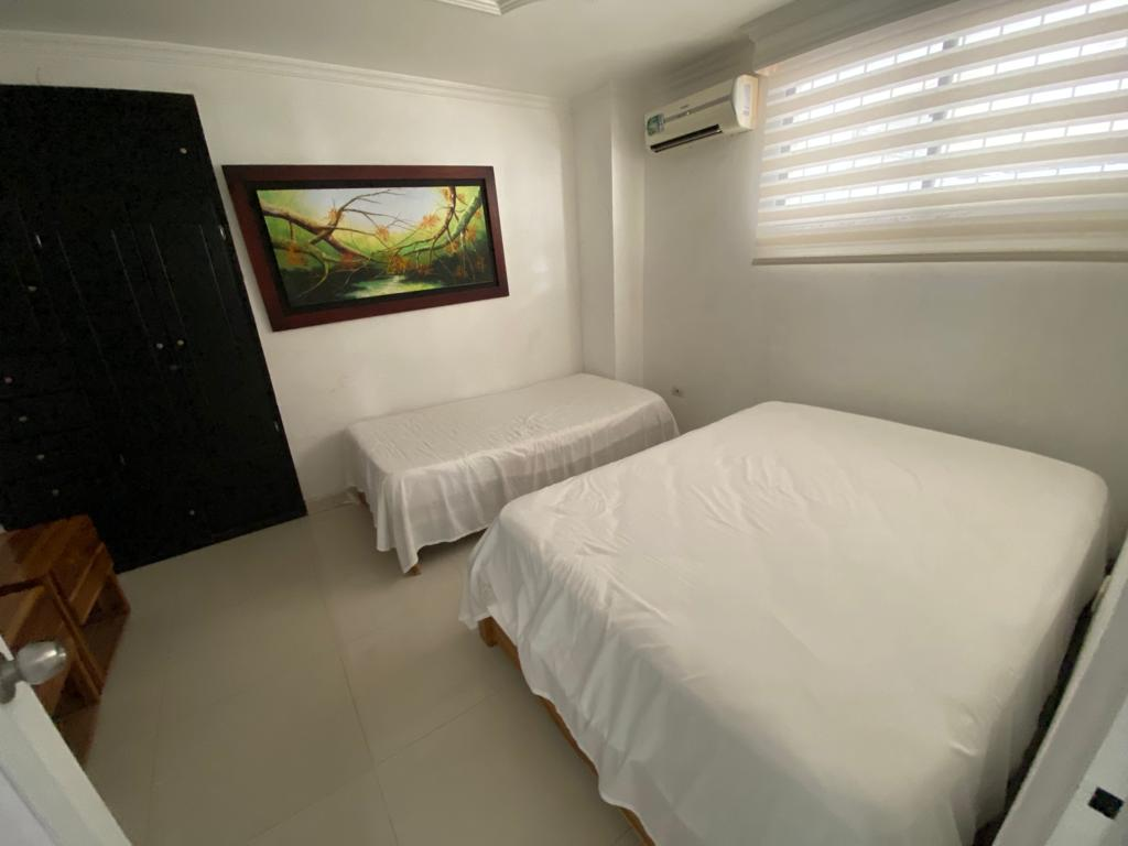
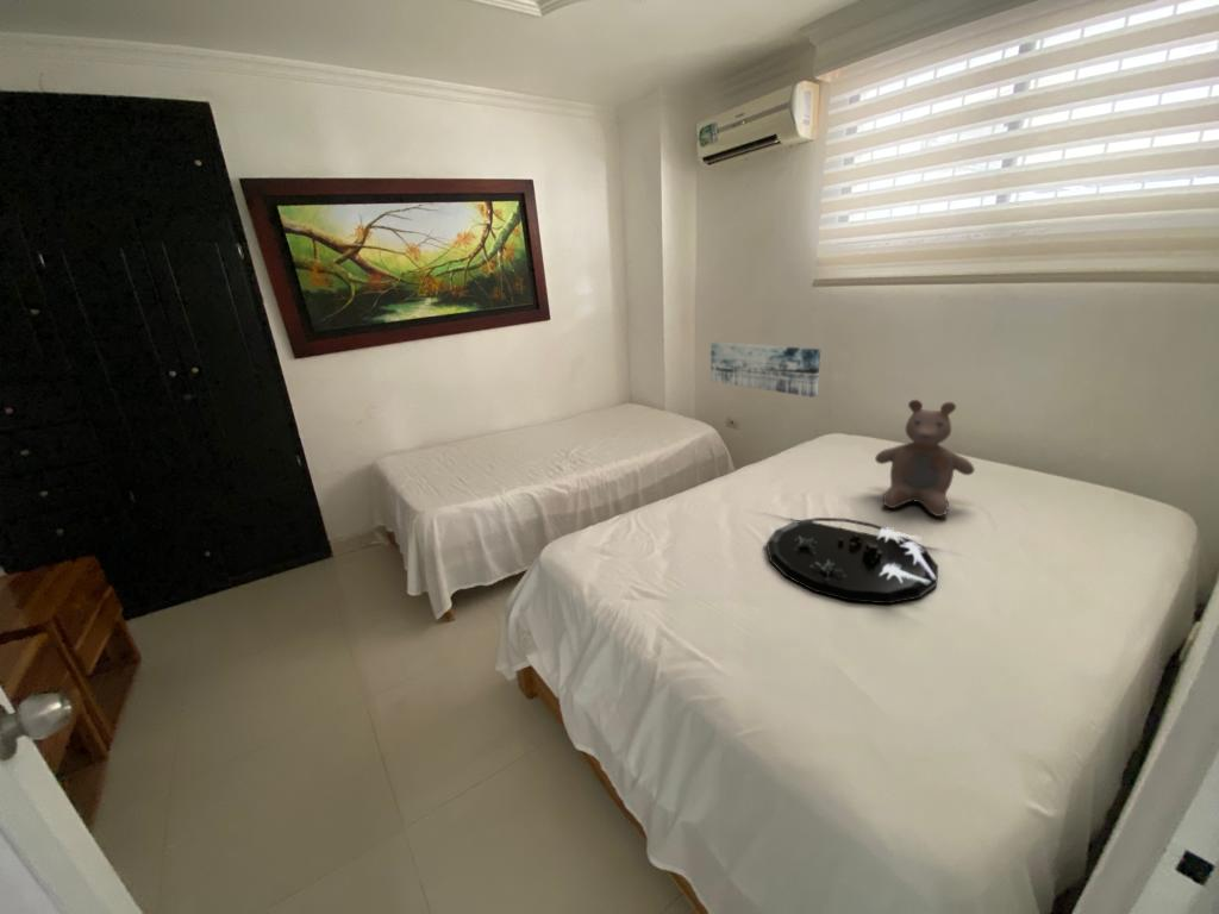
+ wall art [709,342,821,399]
+ decorative tray [765,517,939,605]
+ bear [874,399,976,518]
